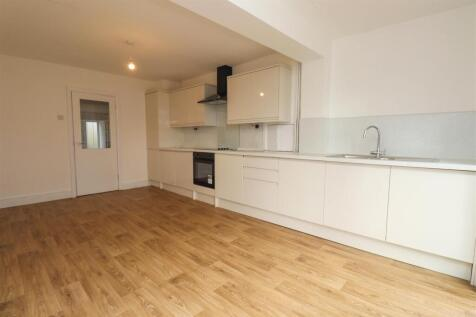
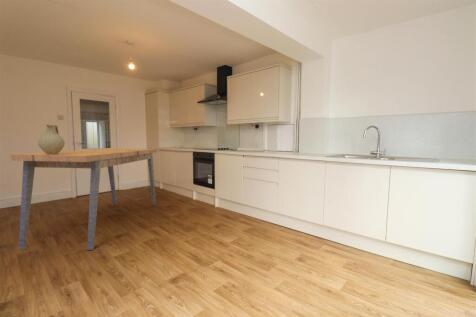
+ ceramic jug [37,124,66,155]
+ dining table [10,147,158,251]
